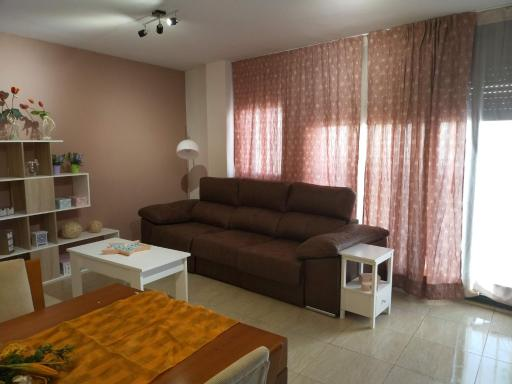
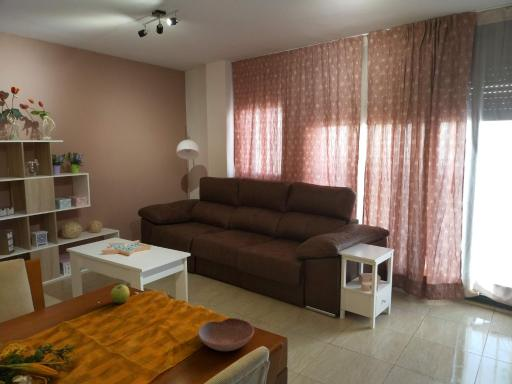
+ bowl [197,317,255,352]
+ fruit [110,284,130,305]
